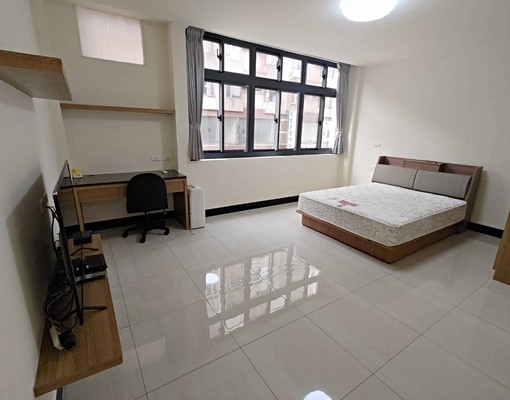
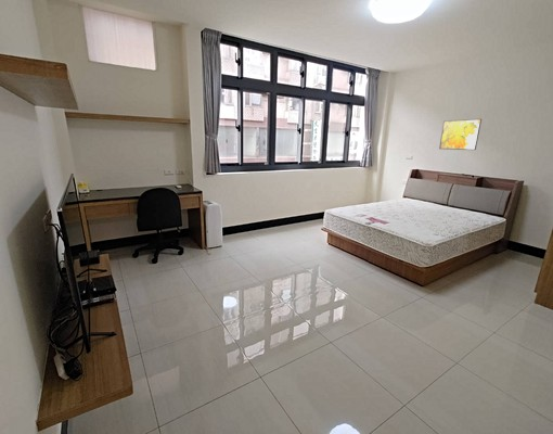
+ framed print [438,118,483,151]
